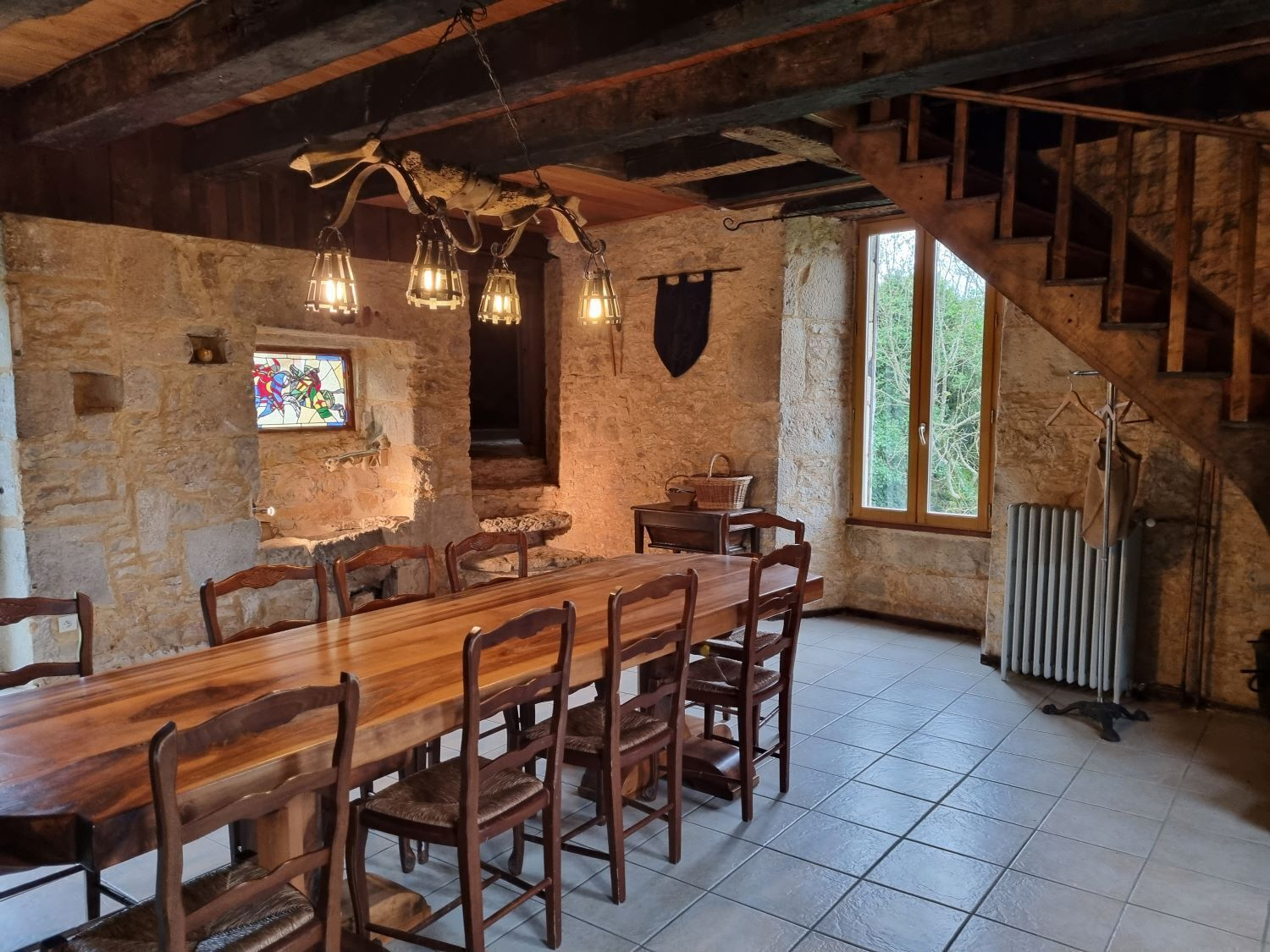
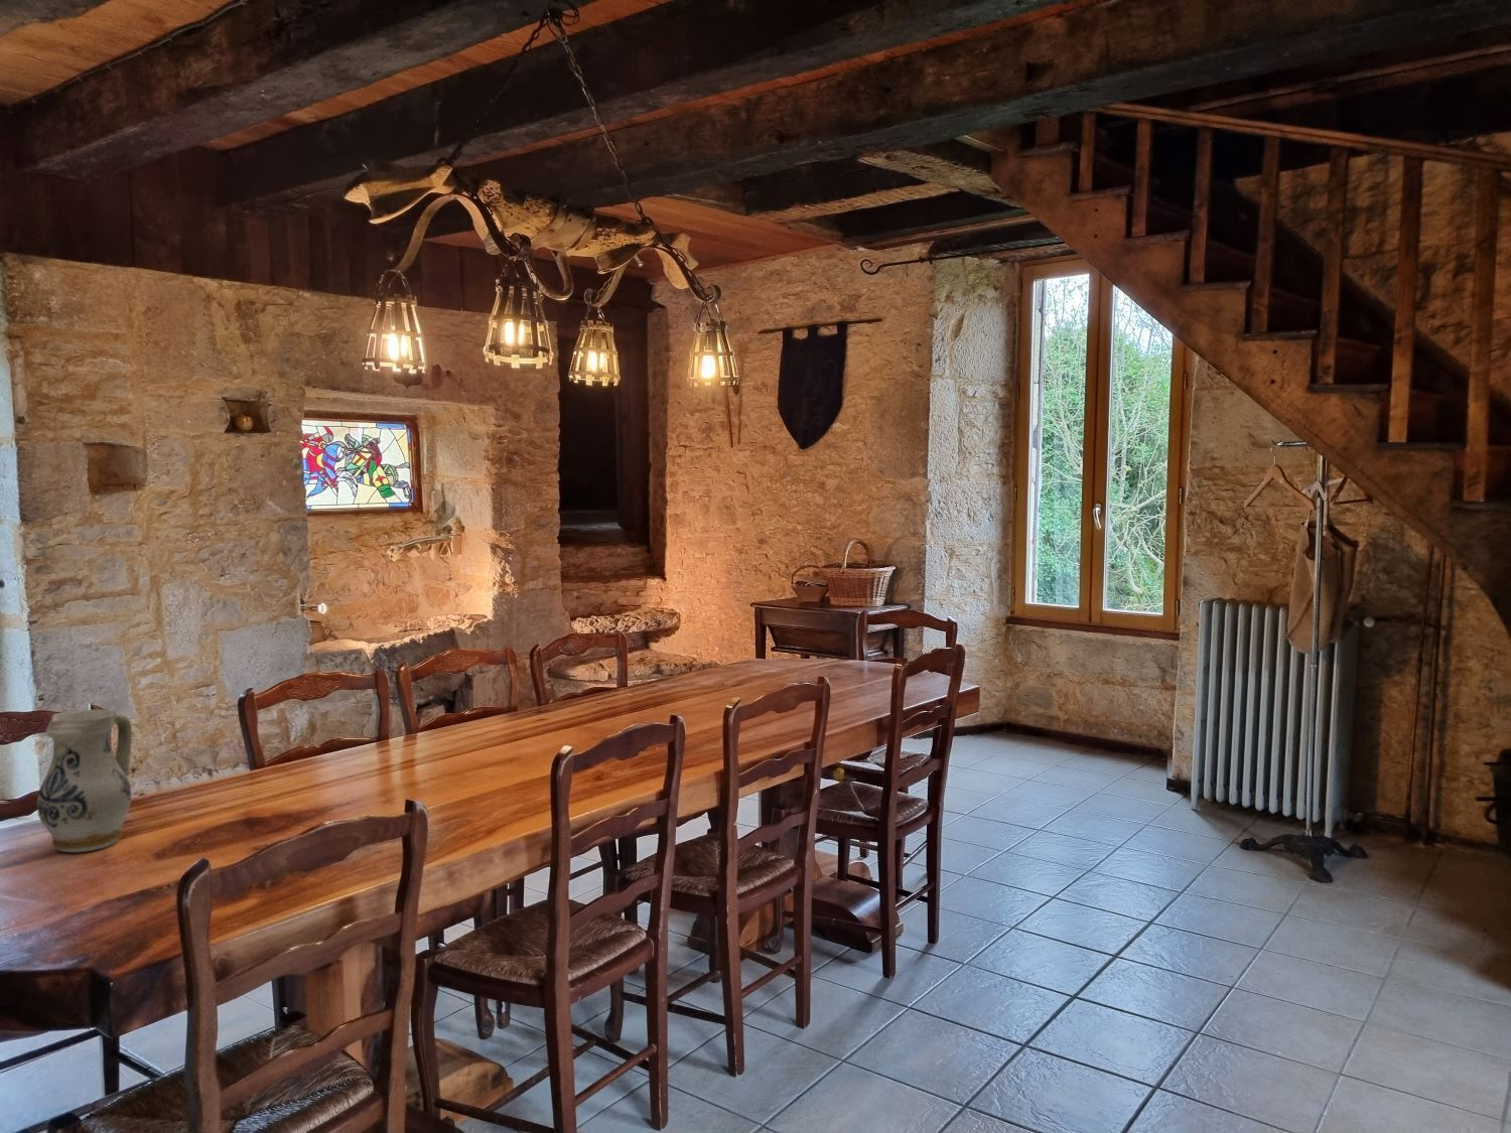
+ ceramic pitcher [36,709,133,853]
